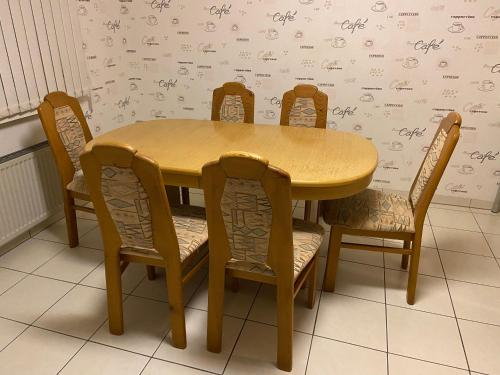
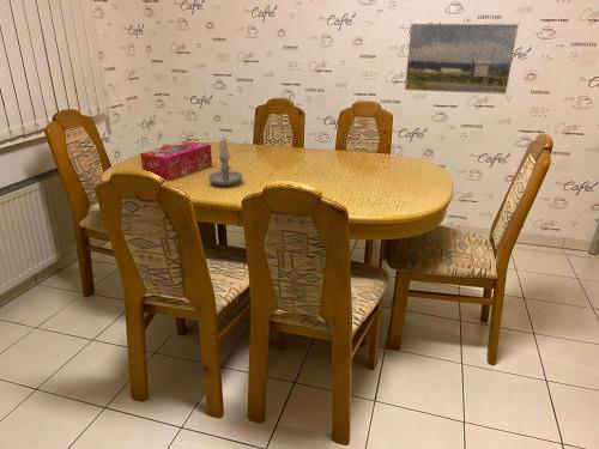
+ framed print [404,23,520,96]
+ tissue box [139,140,213,182]
+ candle [207,136,243,187]
